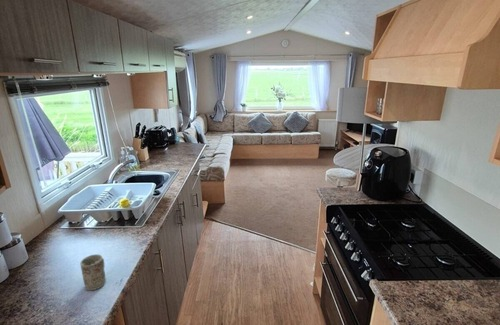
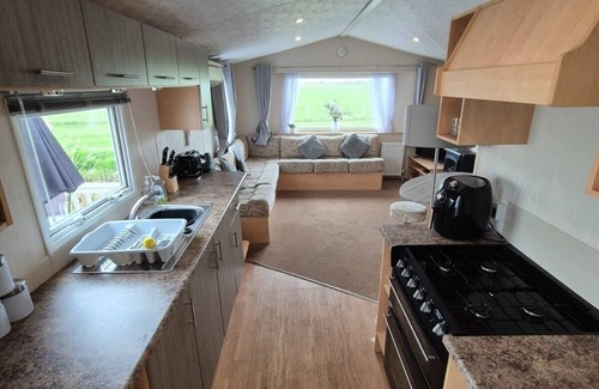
- mug [79,253,107,291]
